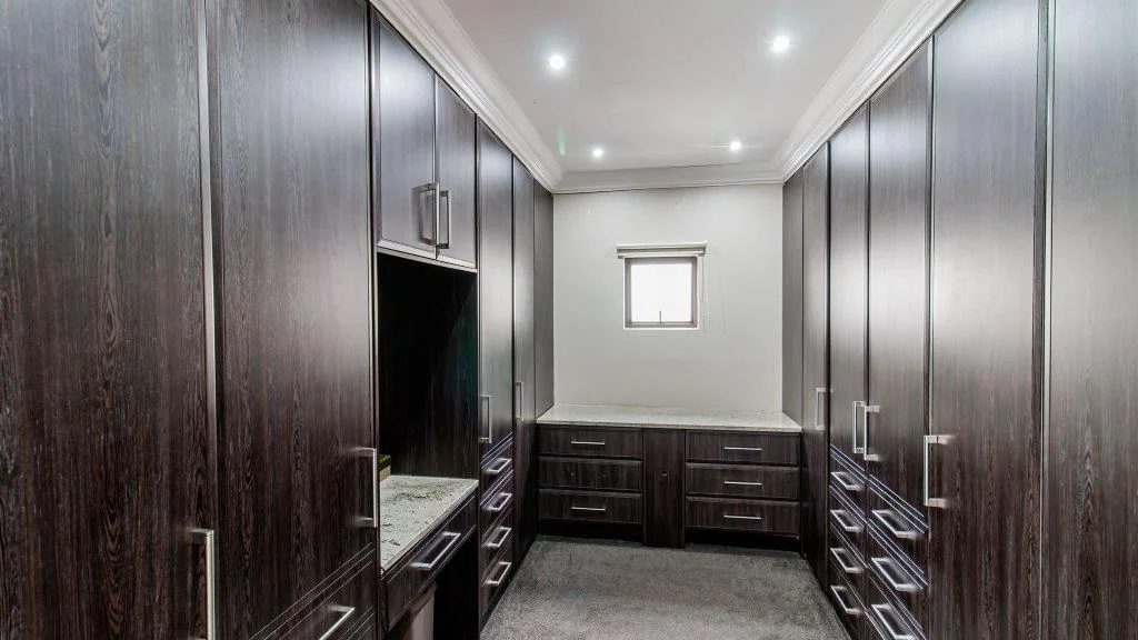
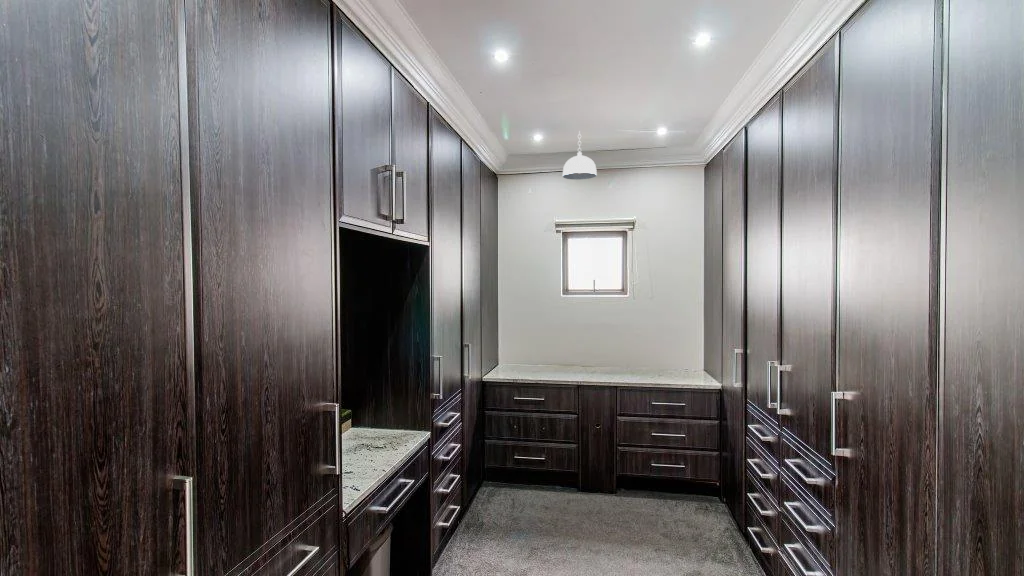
+ pendant light [562,130,598,181]
